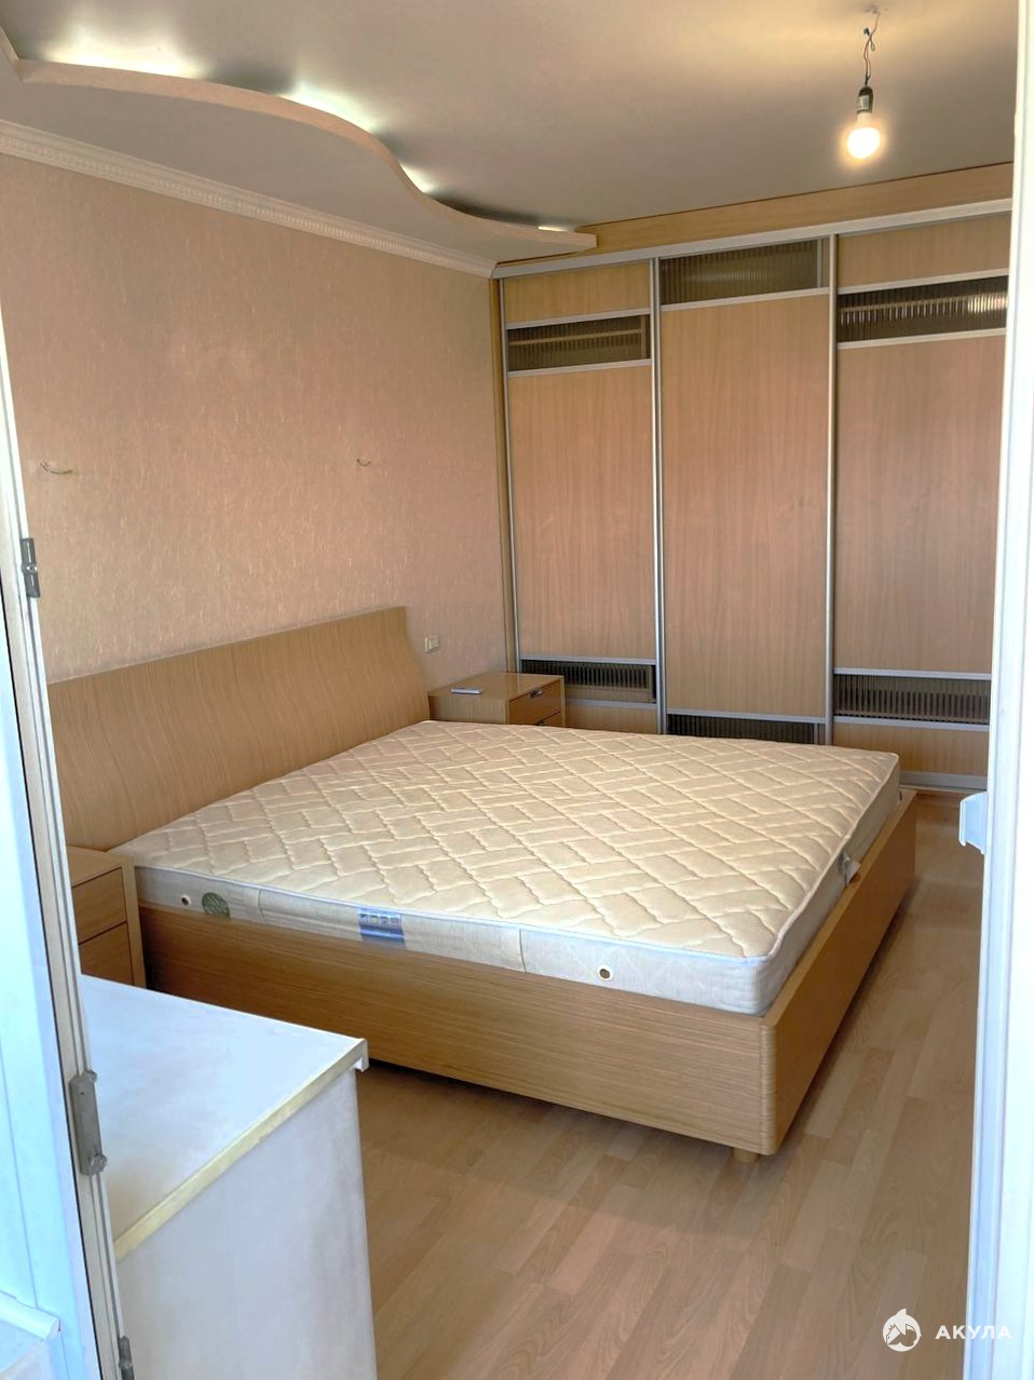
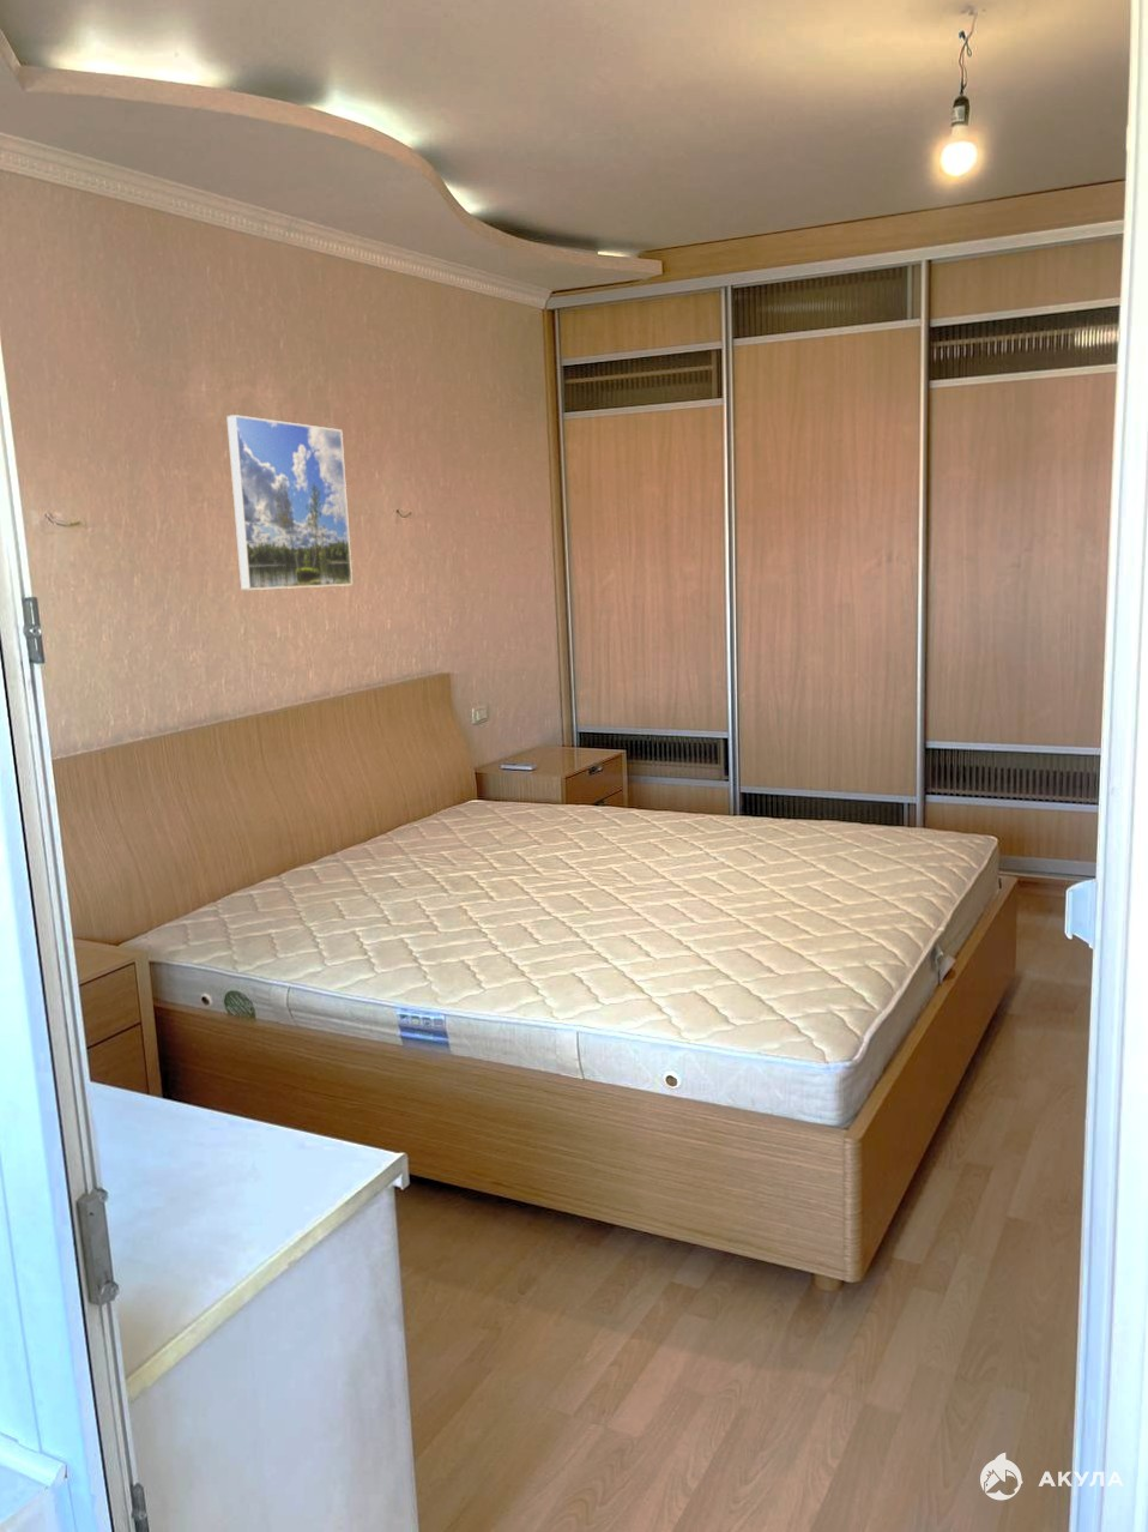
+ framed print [226,414,353,591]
